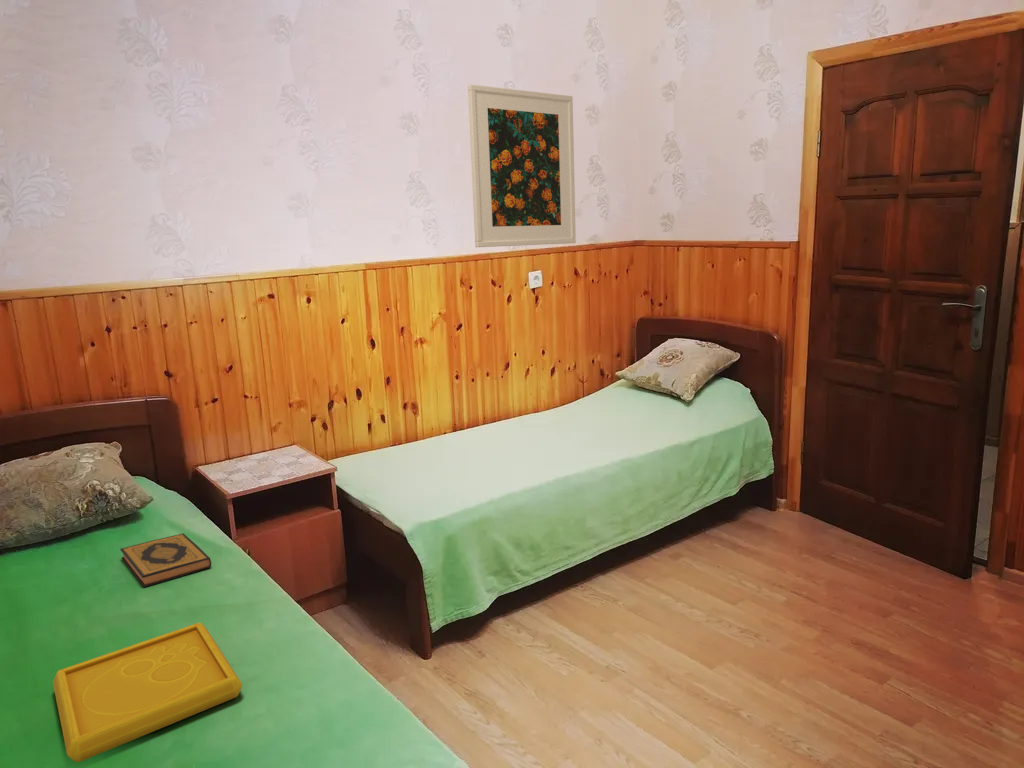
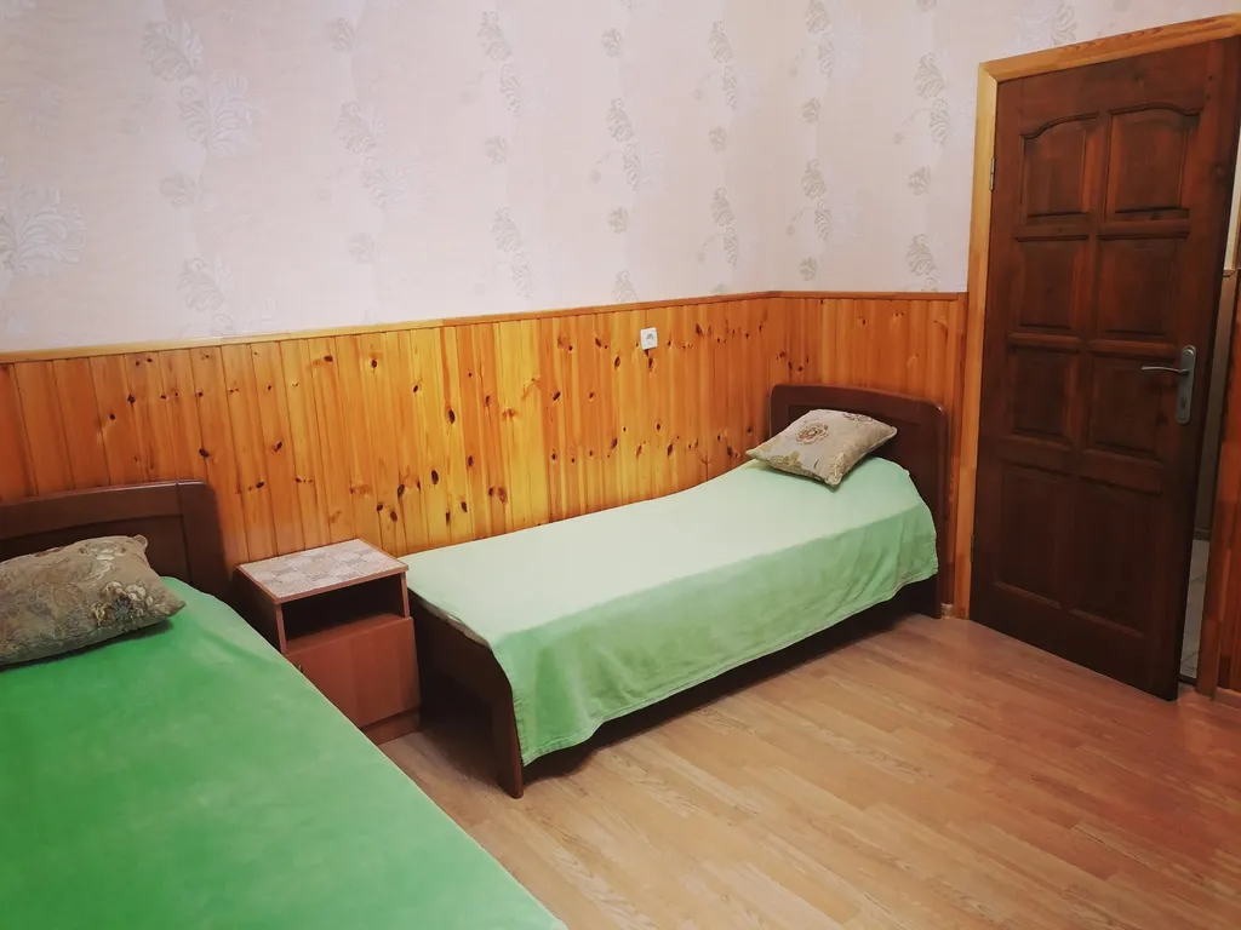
- hardback book [120,533,212,588]
- serving tray [52,622,243,763]
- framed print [467,83,577,248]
